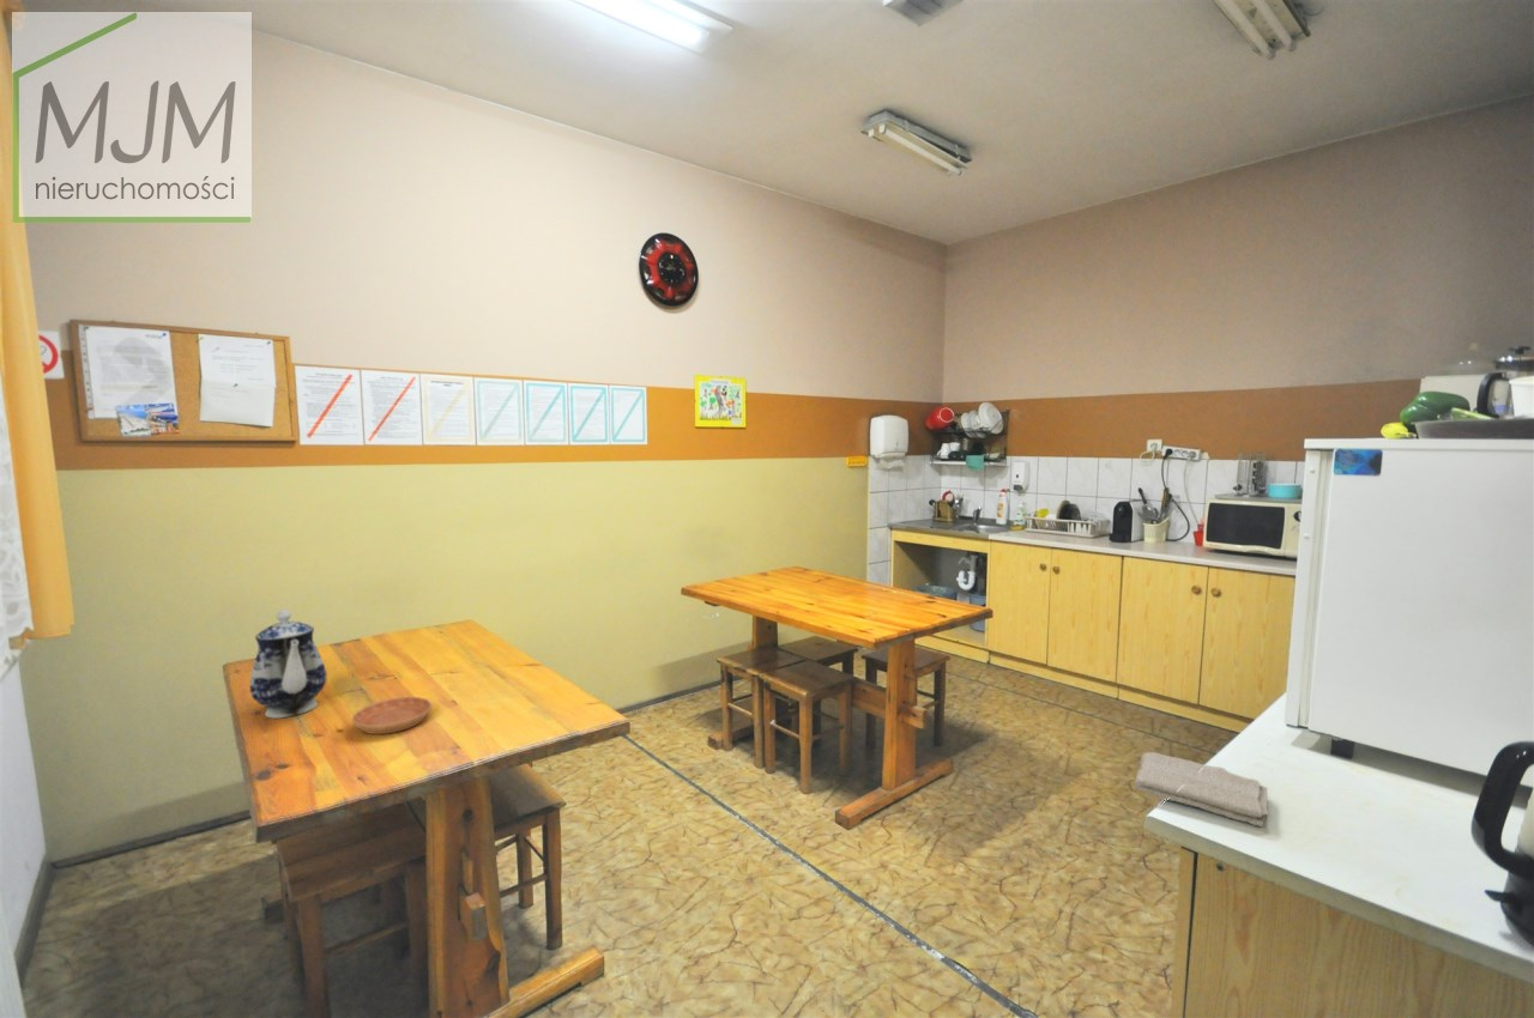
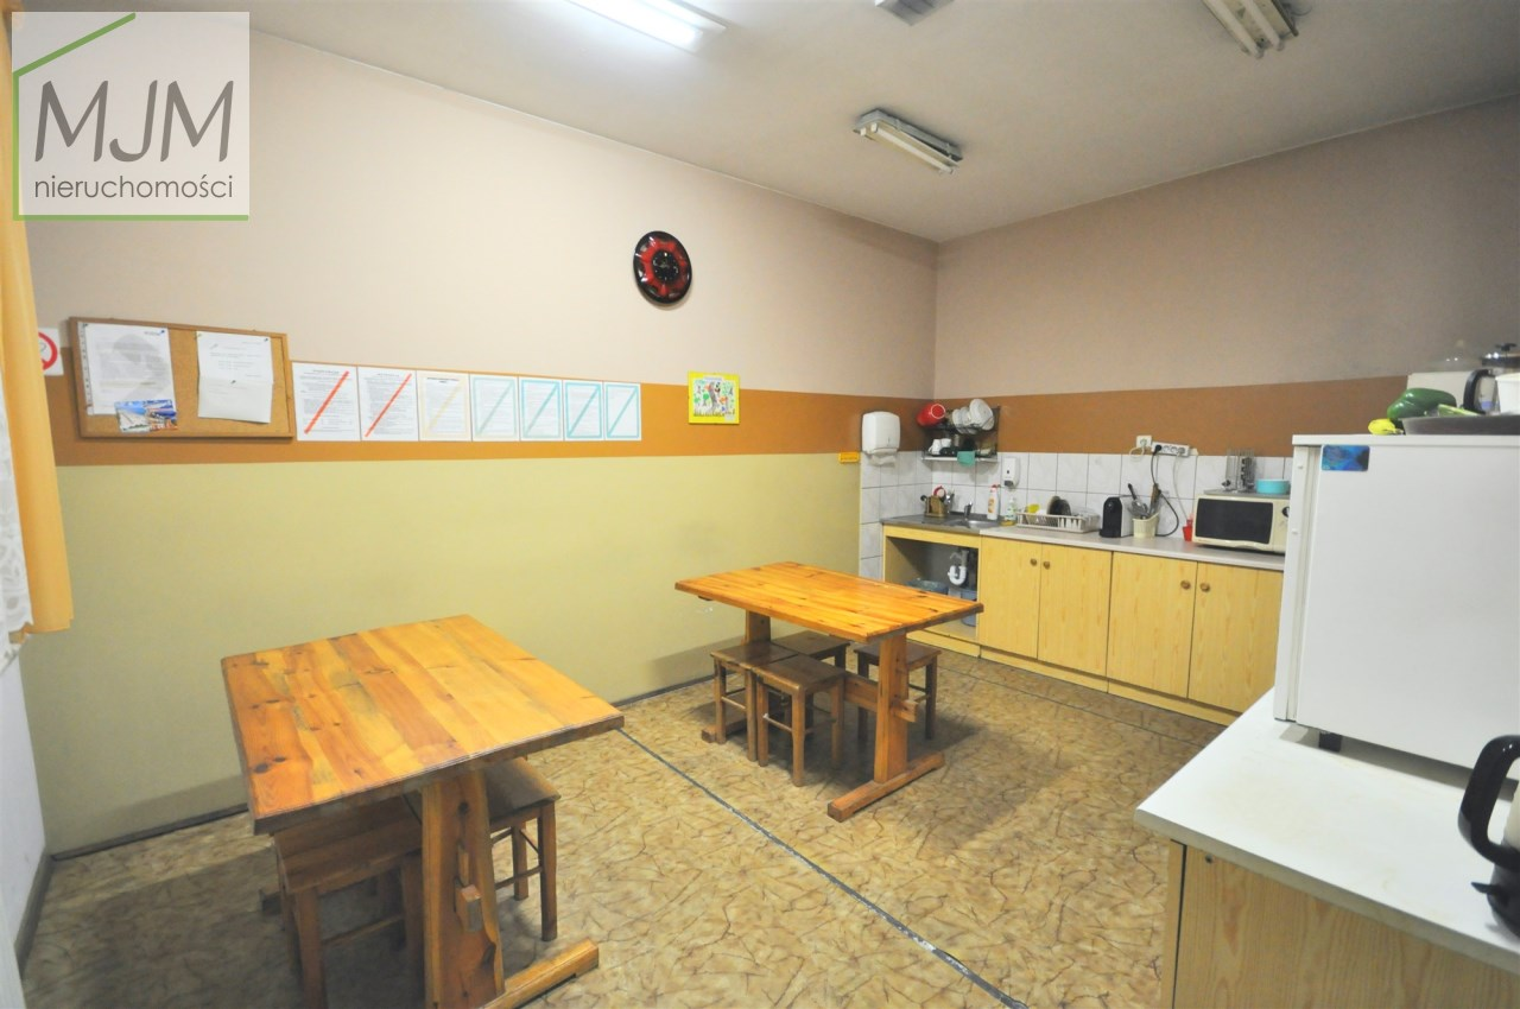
- washcloth [1134,751,1270,828]
- teapot [248,608,328,720]
- saucer [351,696,433,735]
